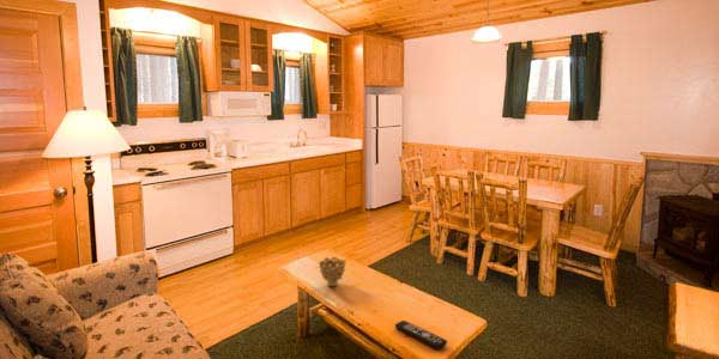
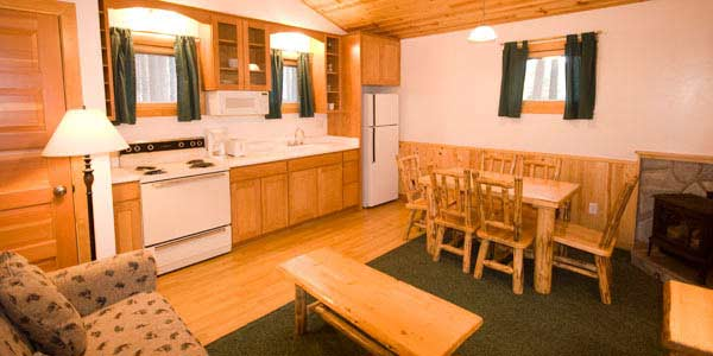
- decorative bowl [318,256,346,287]
- remote control [394,320,448,351]
